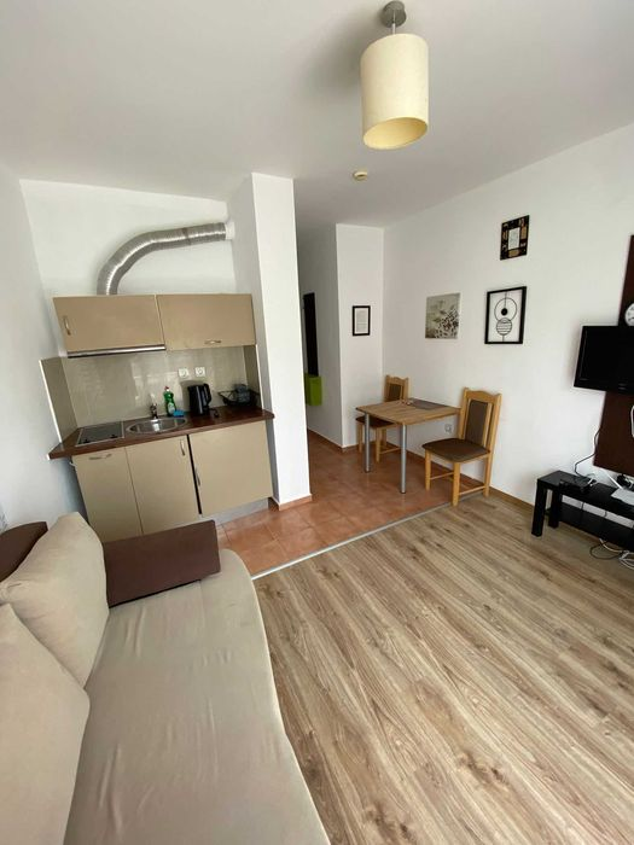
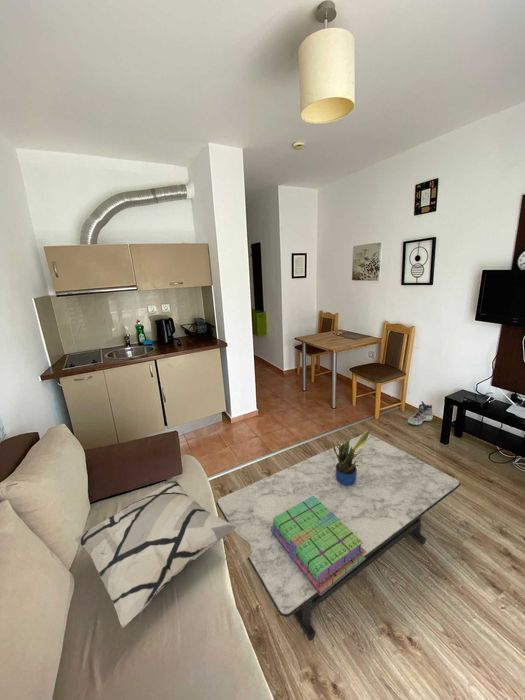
+ sneaker [407,400,434,426]
+ decorative pillow [73,477,236,628]
+ stack of books [271,496,366,596]
+ coffee table [216,433,462,642]
+ potted plant [331,428,371,486]
